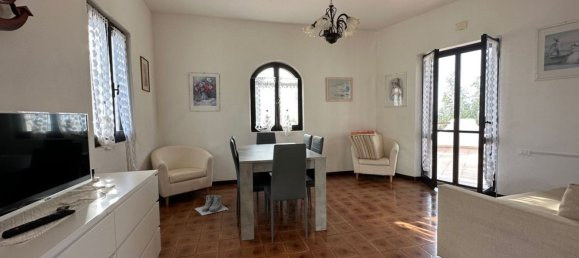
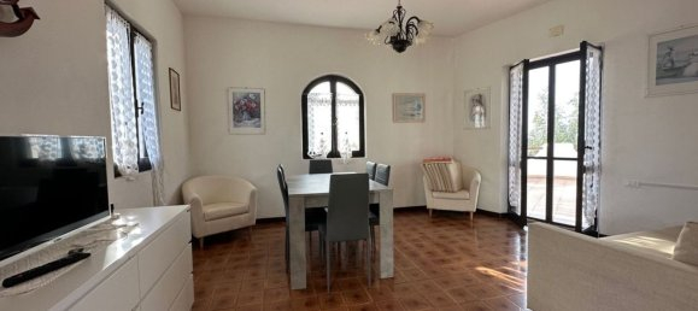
- boots [194,194,229,216]
